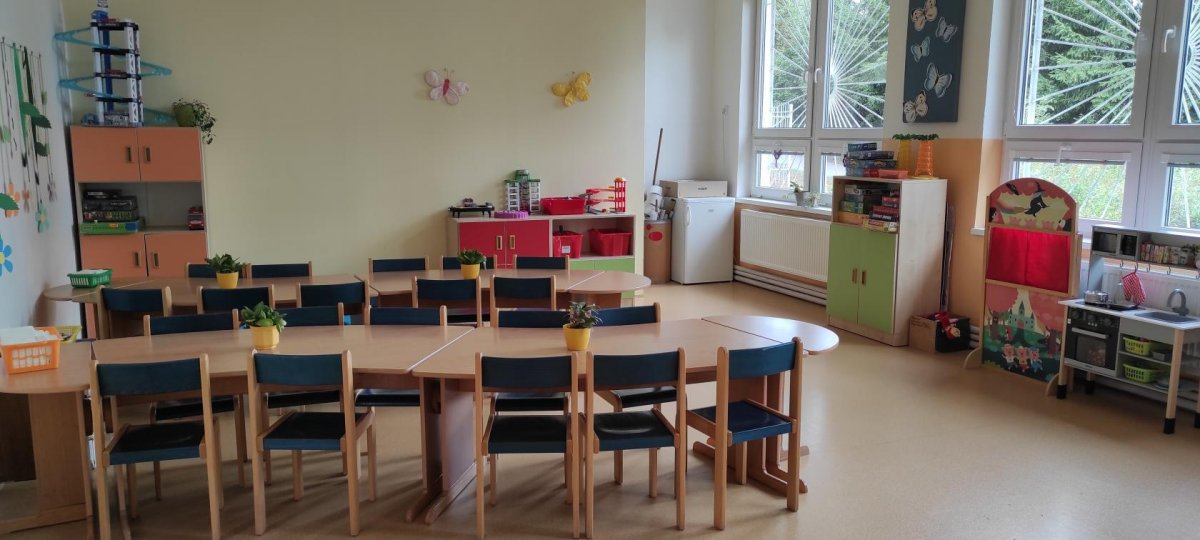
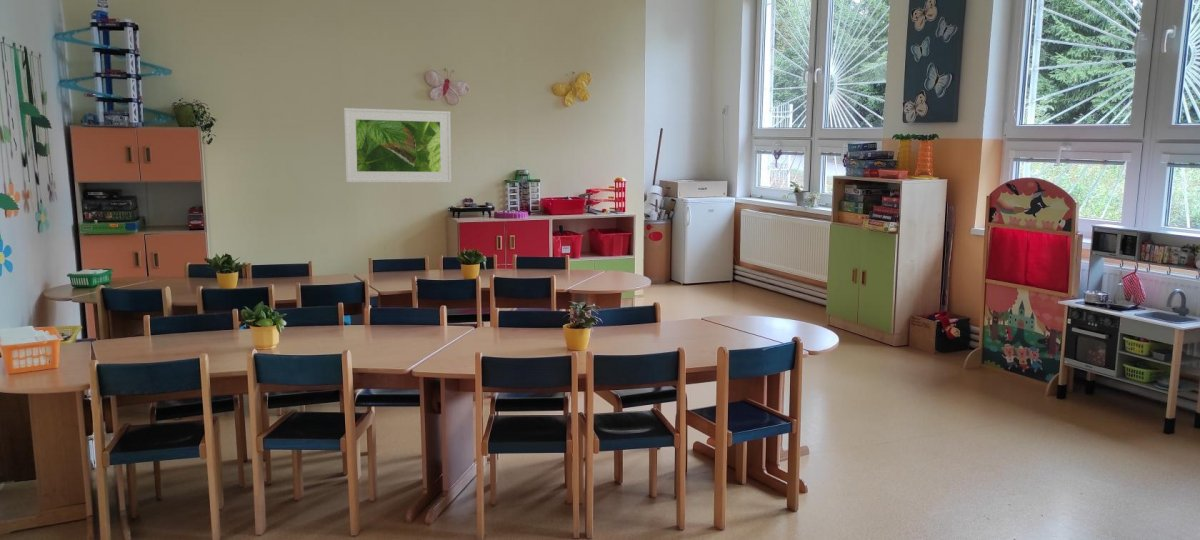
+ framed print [343,107,452,183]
